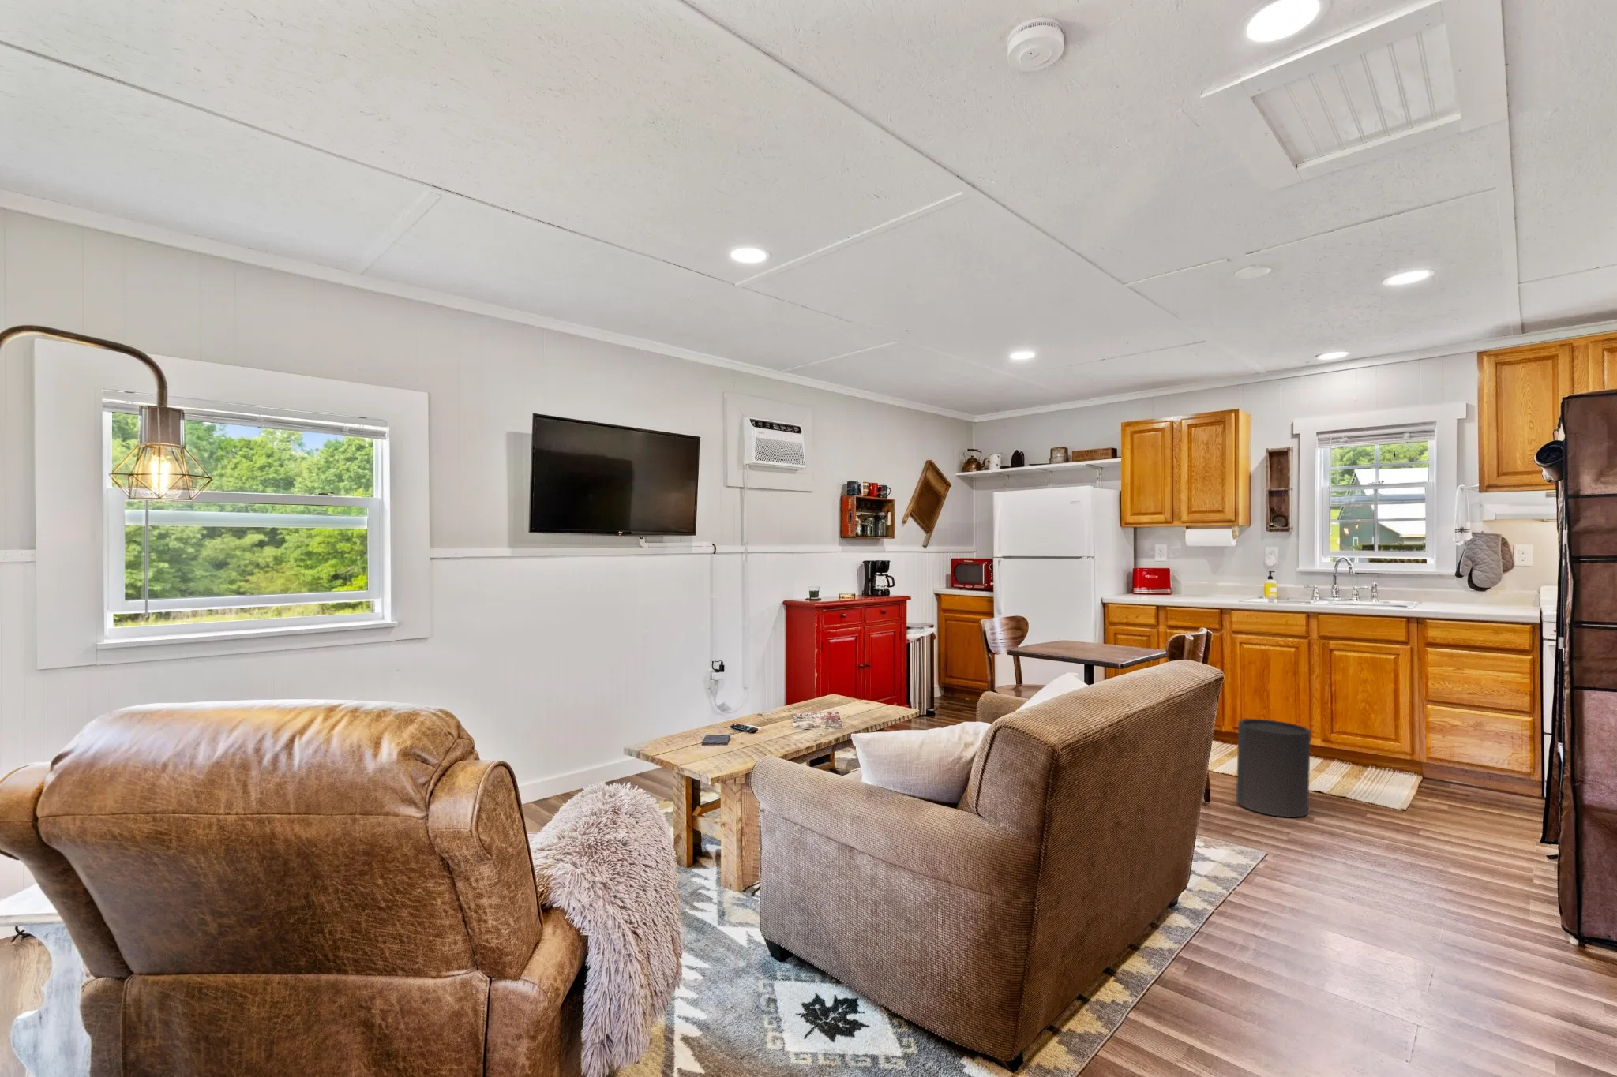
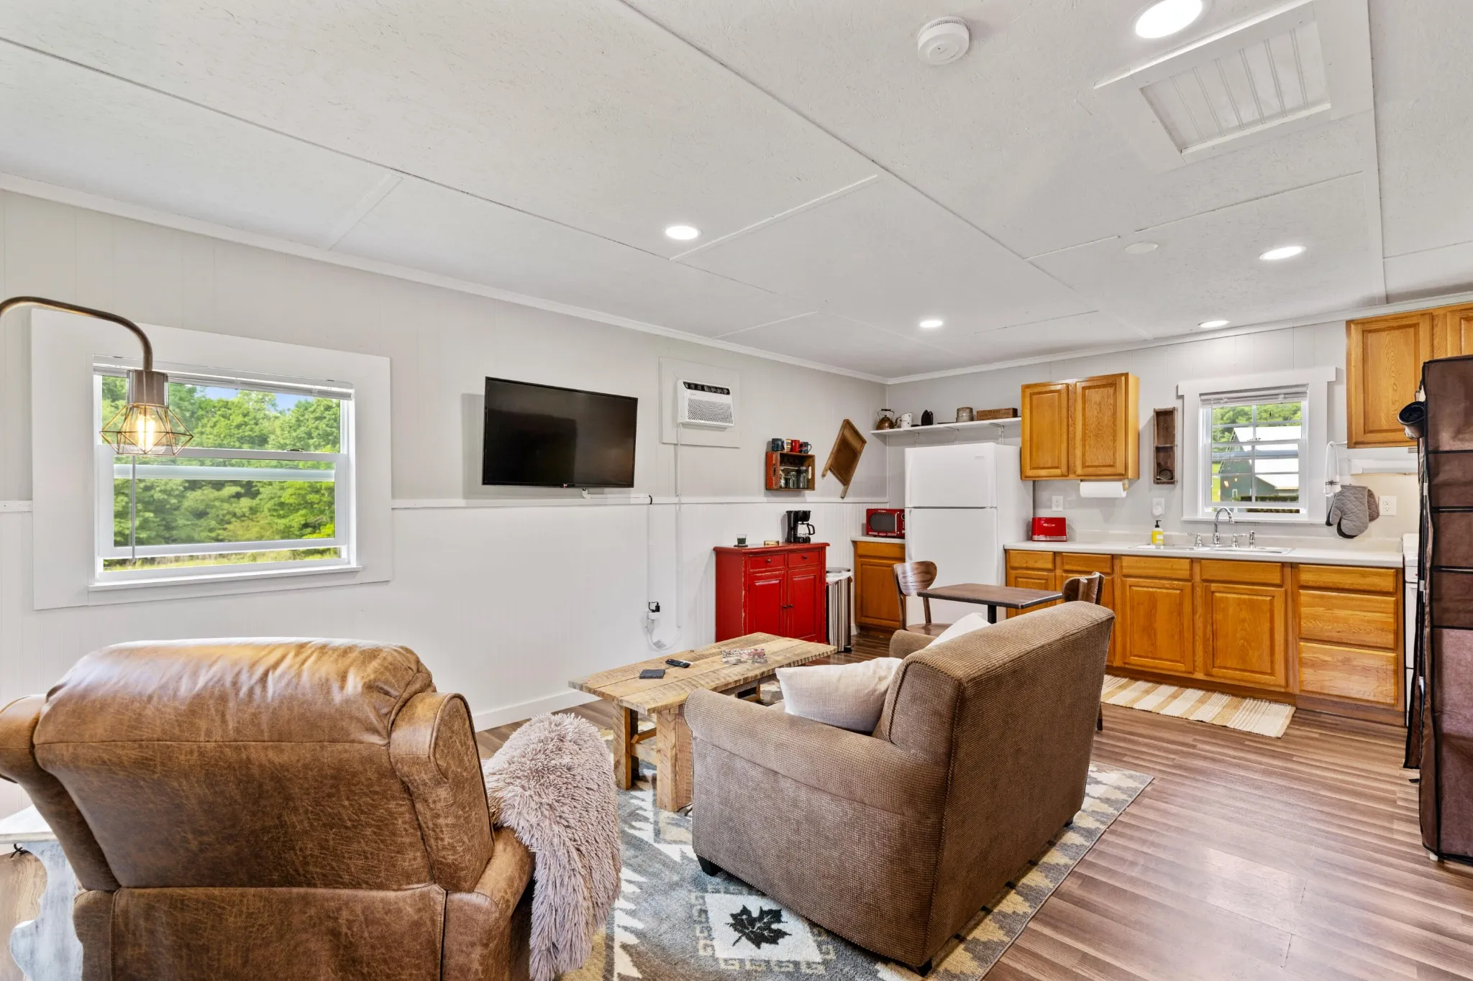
- trash can [1236,718,1312,819]
